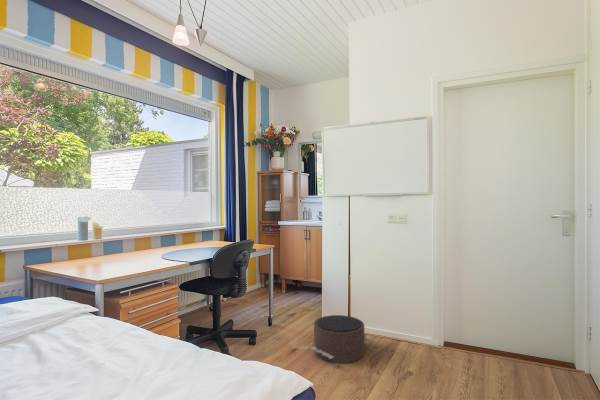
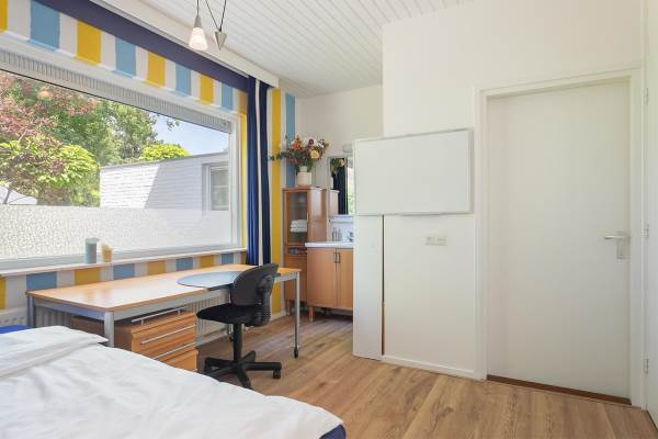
- pouf [309,314,376,364]
